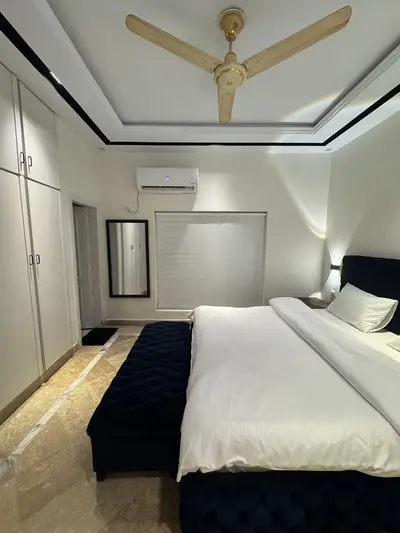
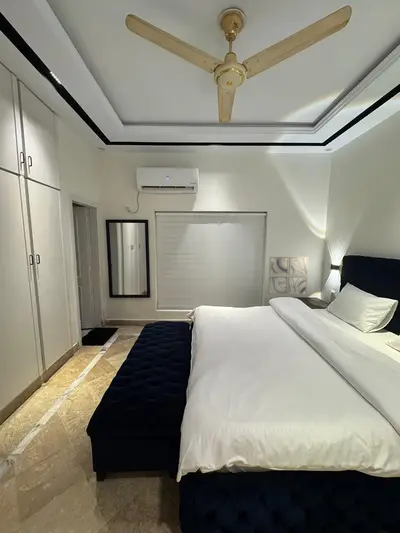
+ wall art [267,256,309,296]
